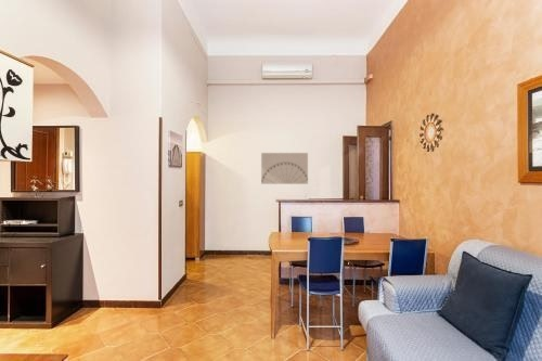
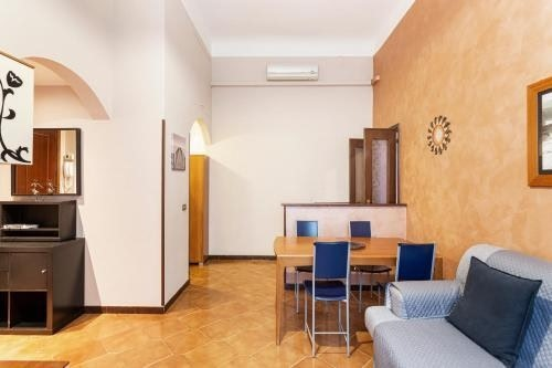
- wall art [260,152,309,185]
